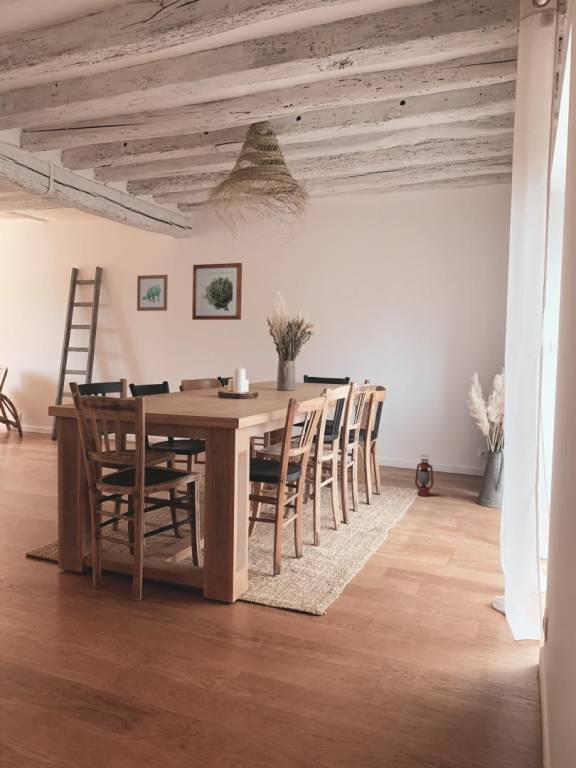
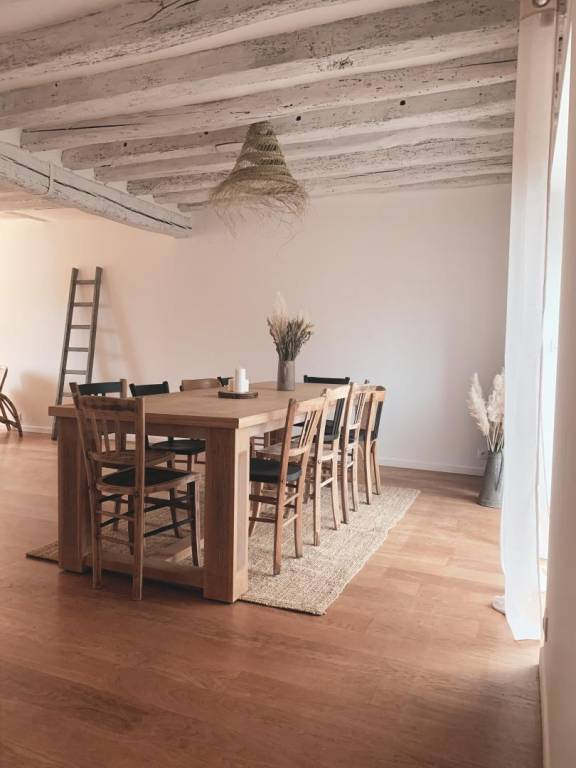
- wall art [136,274,169,312]
- wall art [191,262,243,321]
- lantern [414,454,434,497]
